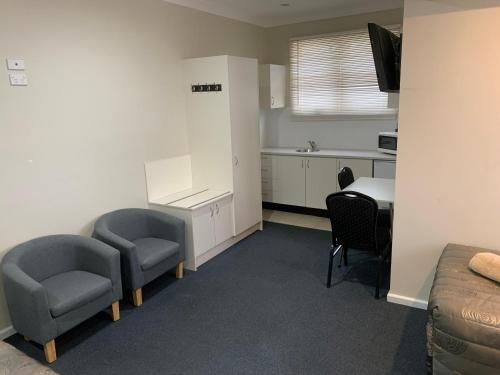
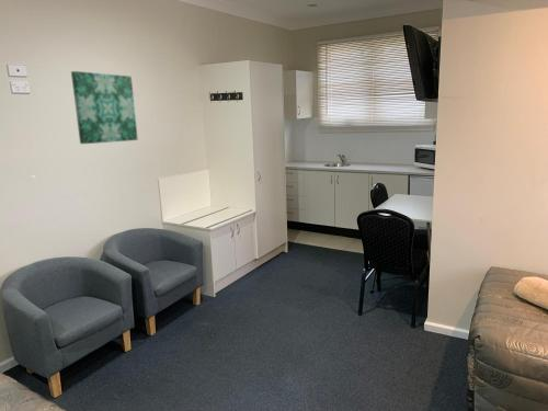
+ wall art [70,70,139,145]
